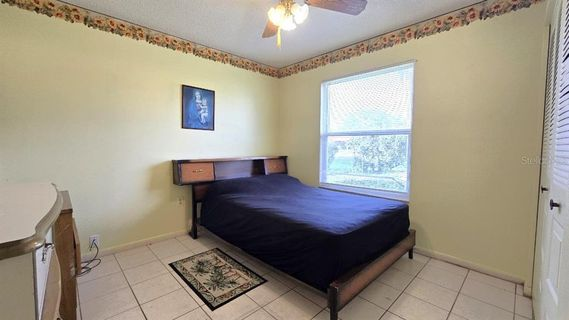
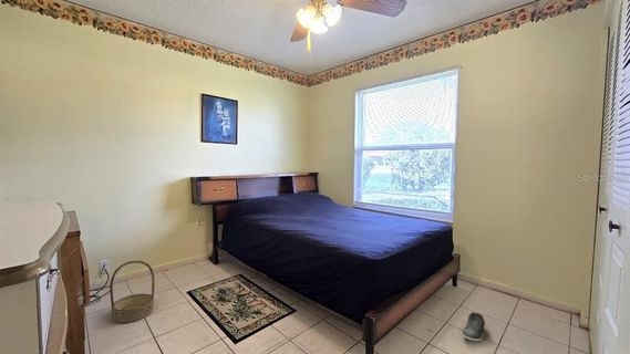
+ shoe [462,311,486,342]
+ basket [109,260,155,324]
